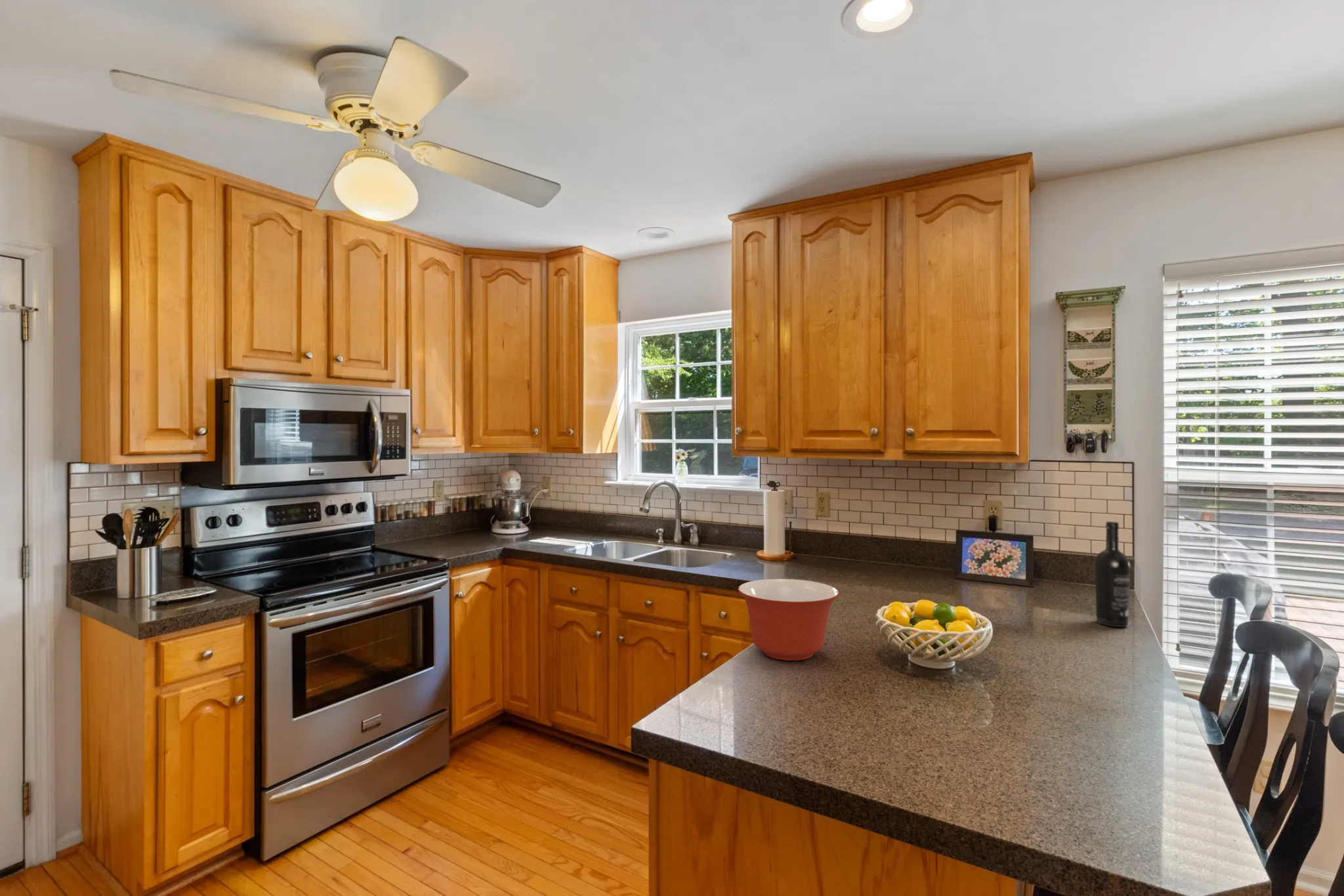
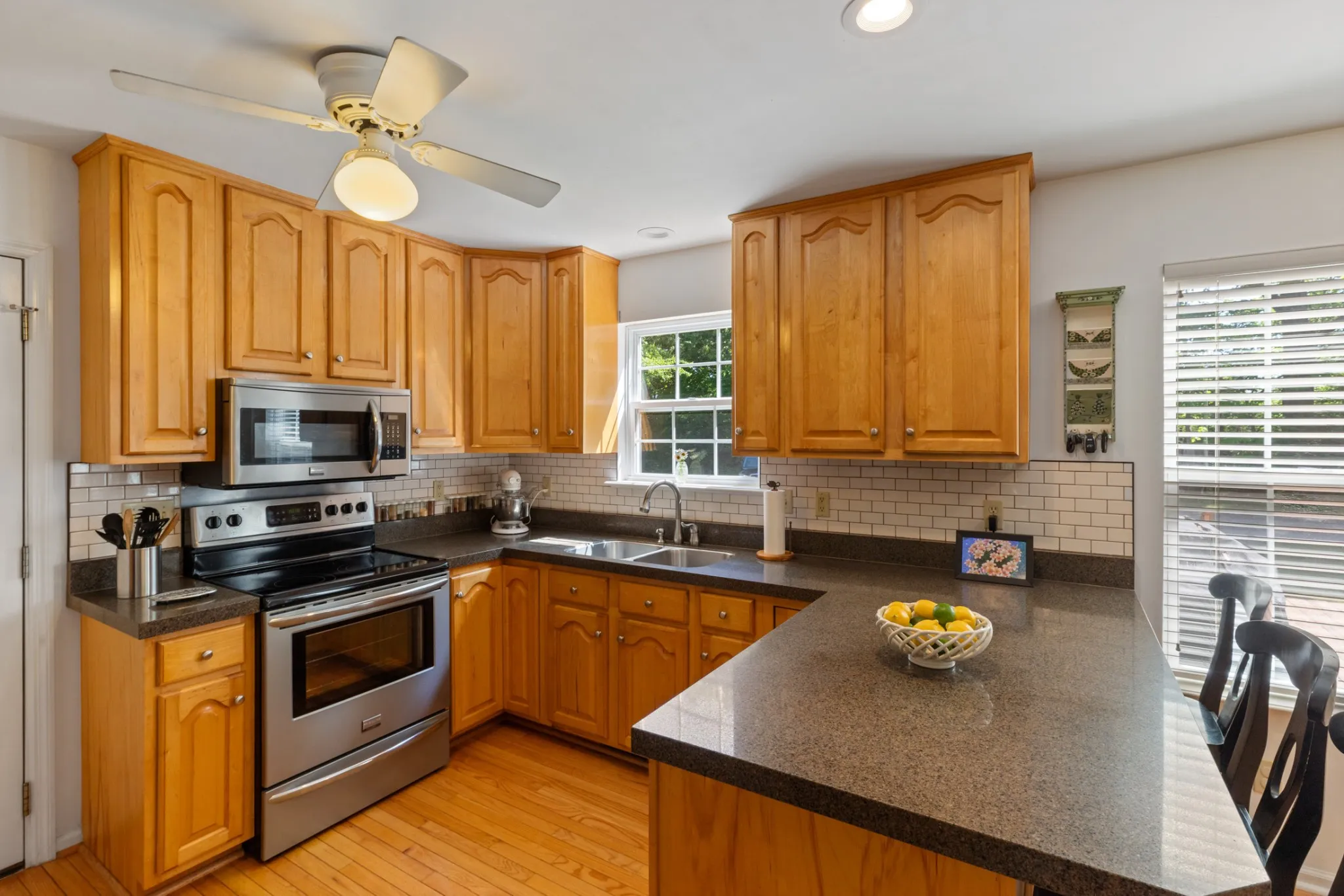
- mixing bowl [738,579,840,661]
- wine bottle [1094,521,1131,628]
